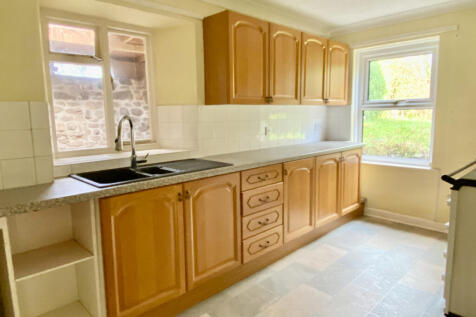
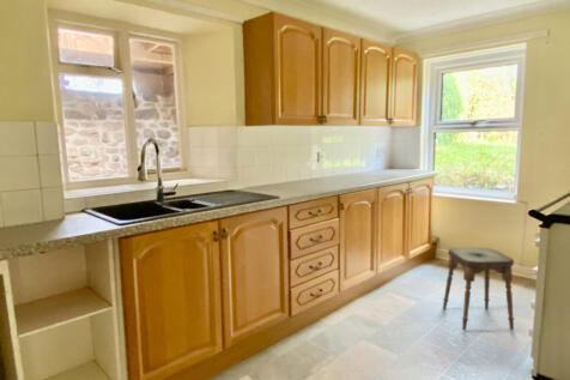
+ stool [442,247,515,332]
